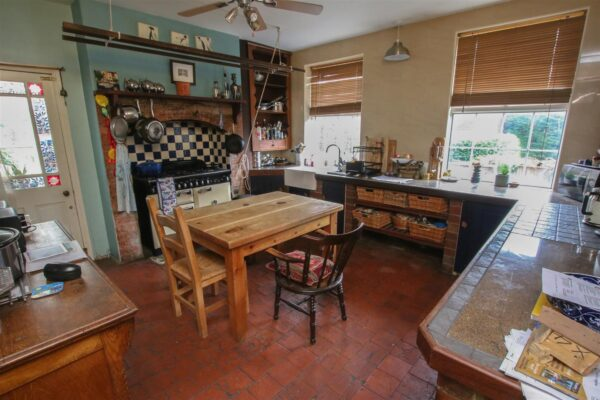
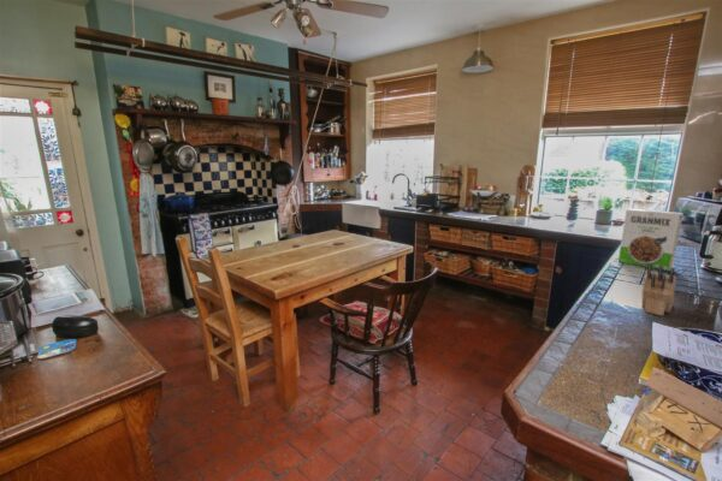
+ knife block [640,263,677,317]
+ cereal box [617,208,685,272]
